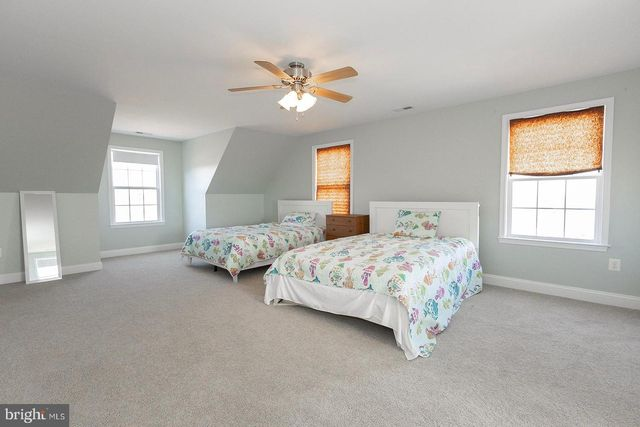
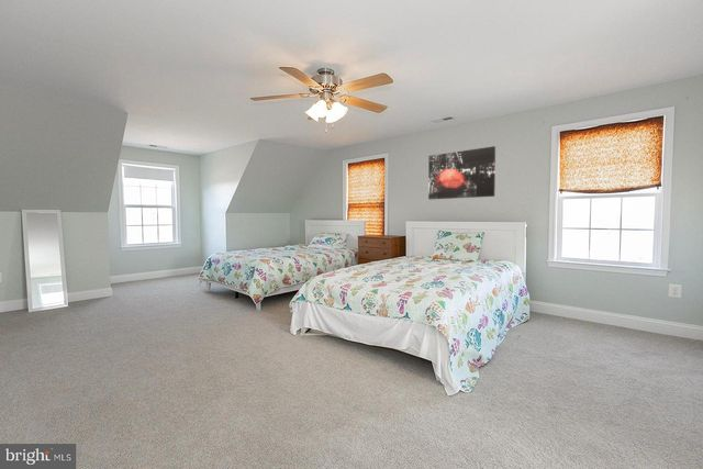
+ wall art [427,145,496,201]
